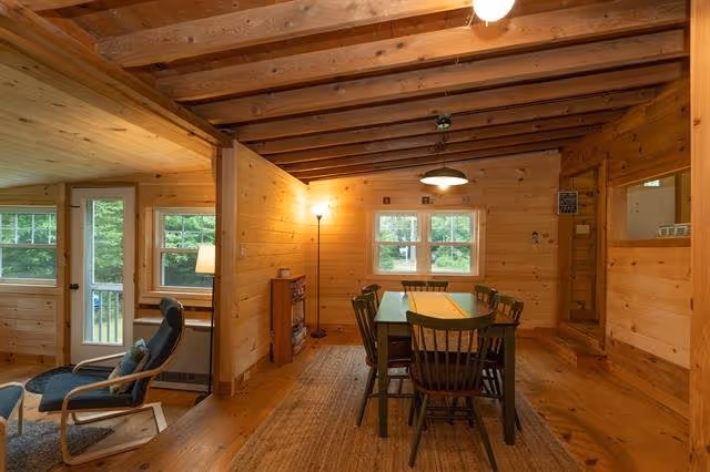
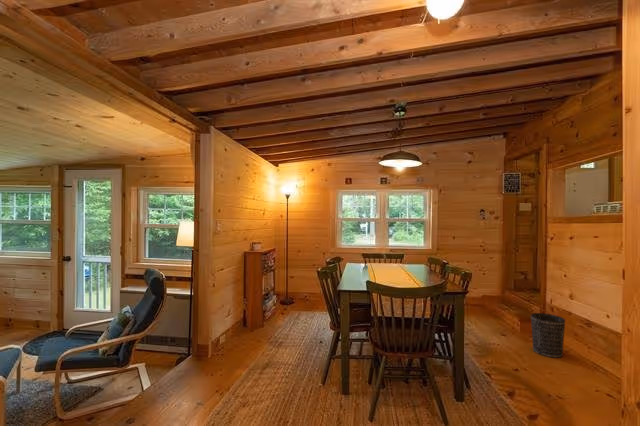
+ wastebasket [530,312,566,359]
